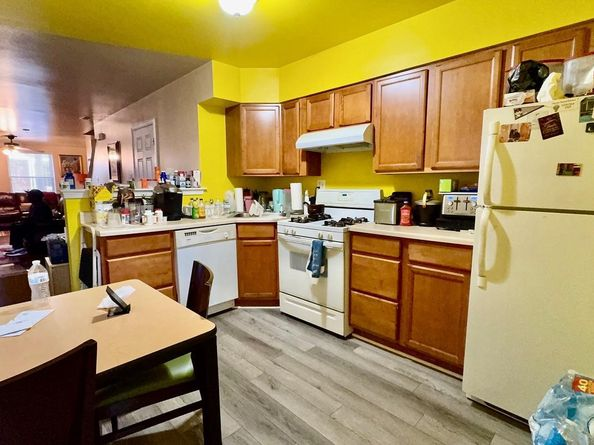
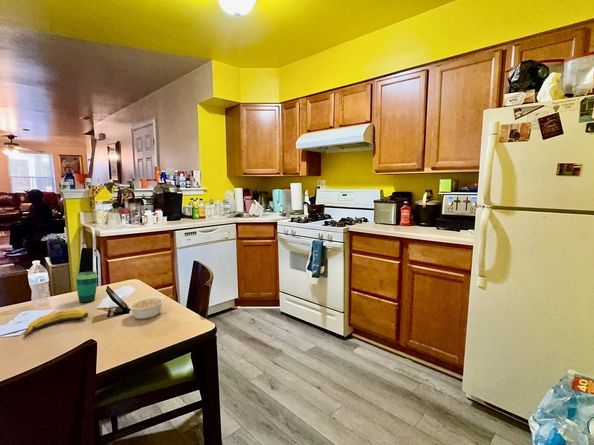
+ cup [75,270,99,304]
+ banana [24,308,89,339]
+ legume [127,294,173,320]
